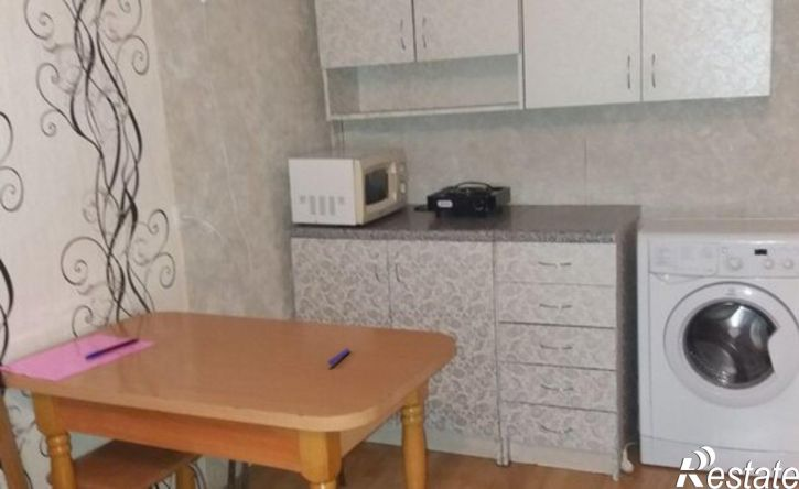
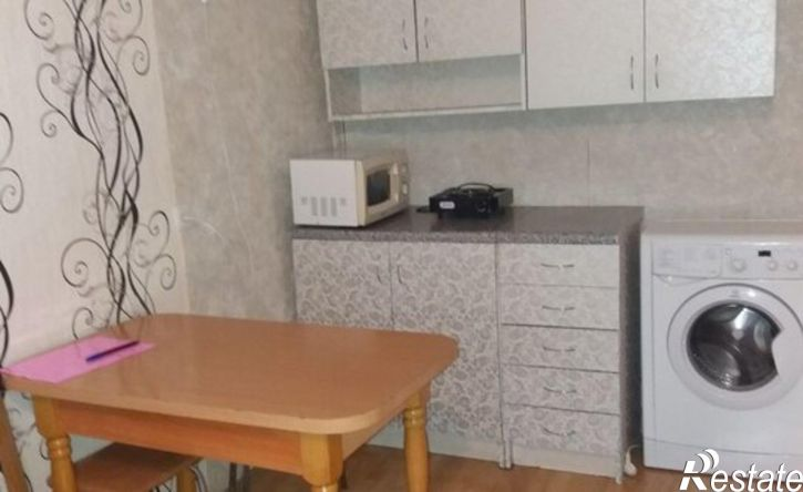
- pen [326,347,350,367]
